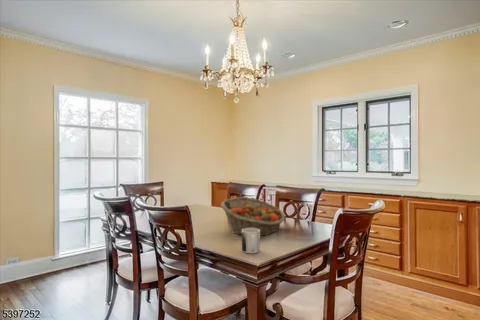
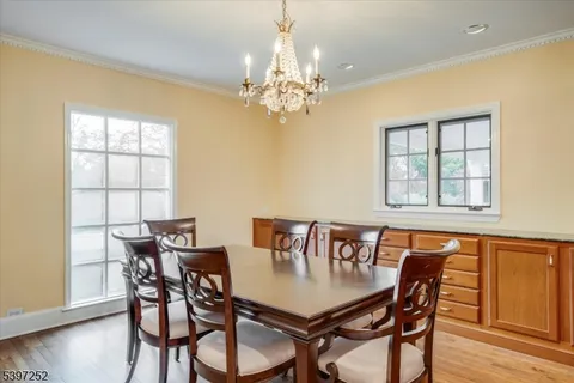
- fruit basket [220,196,286,237]
- mug [241,228,261,254]
